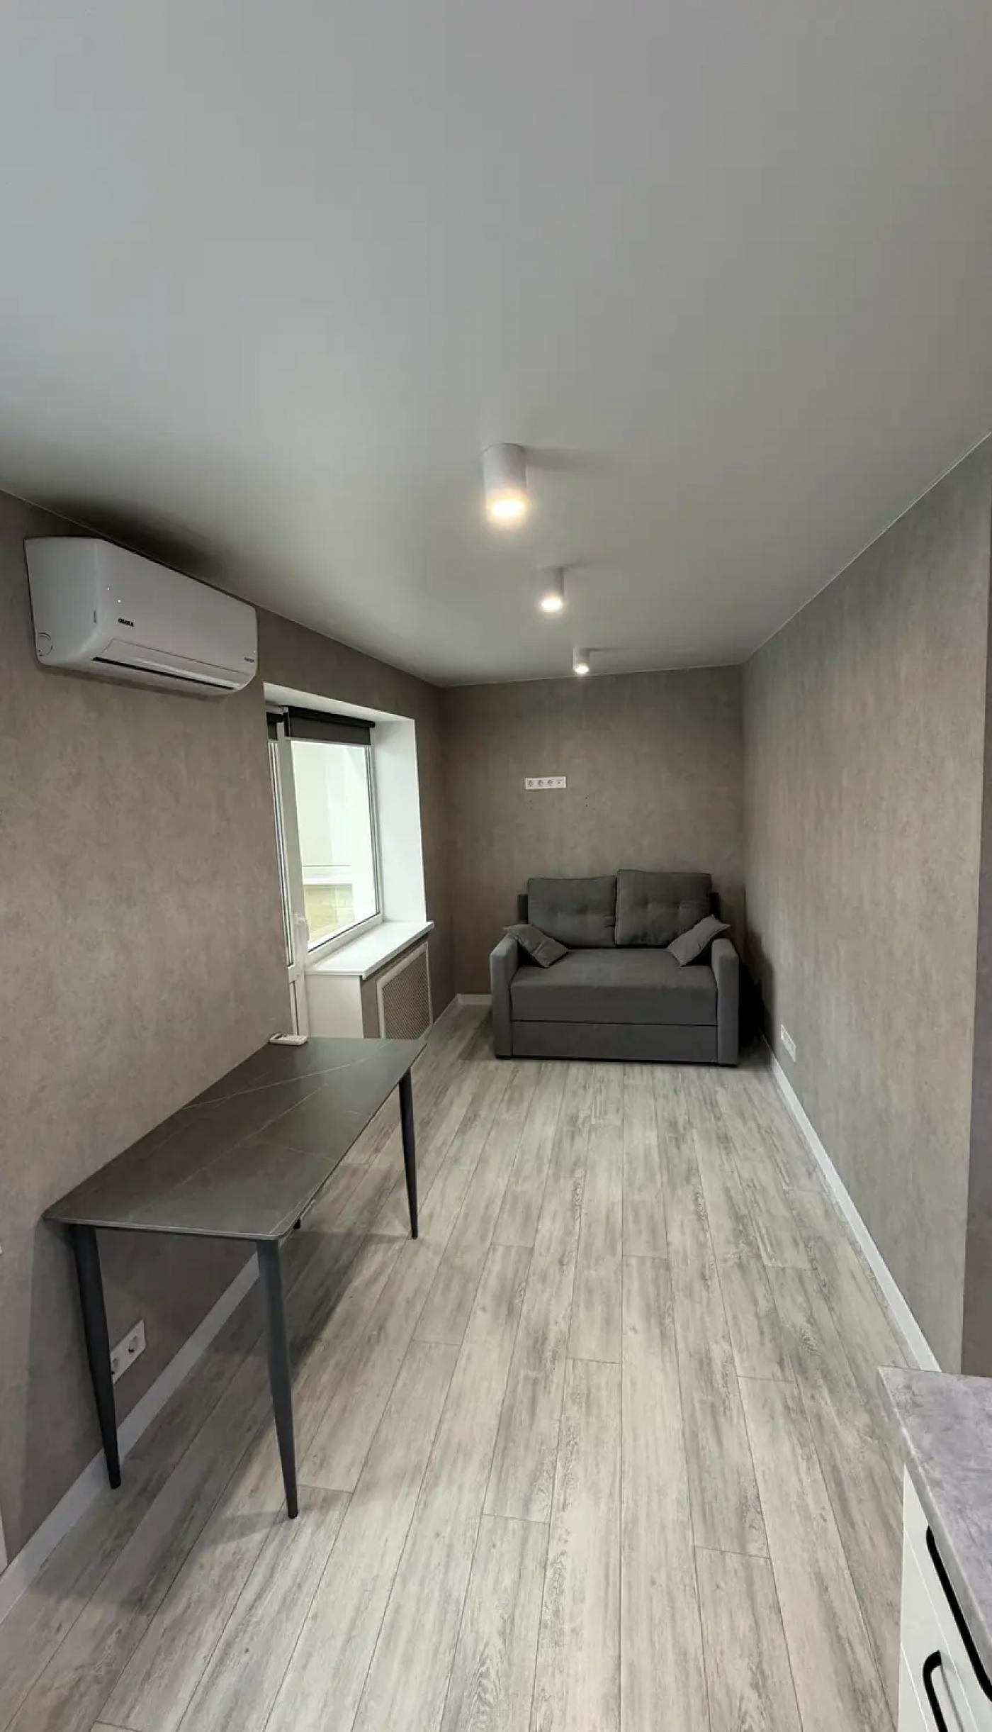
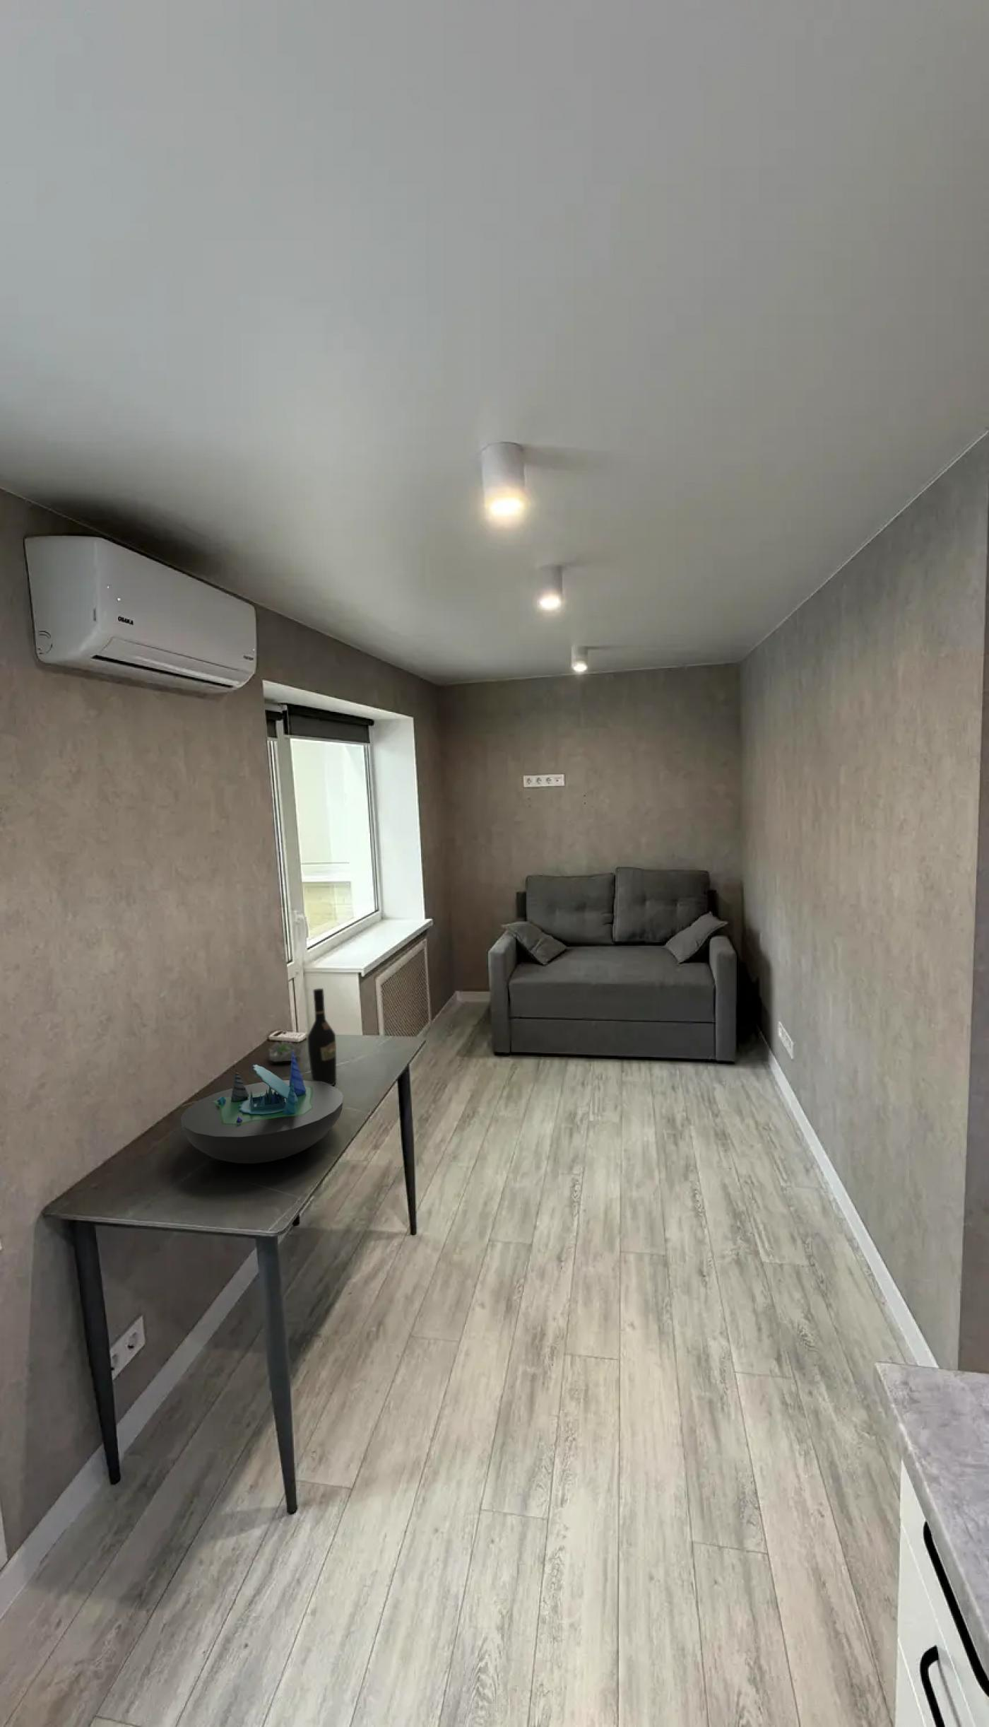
+ flower [264,1040,304,1064]
+ wine bottle [307,988,337,1086]
+ decorative bowl [180,1052,344,1165]
